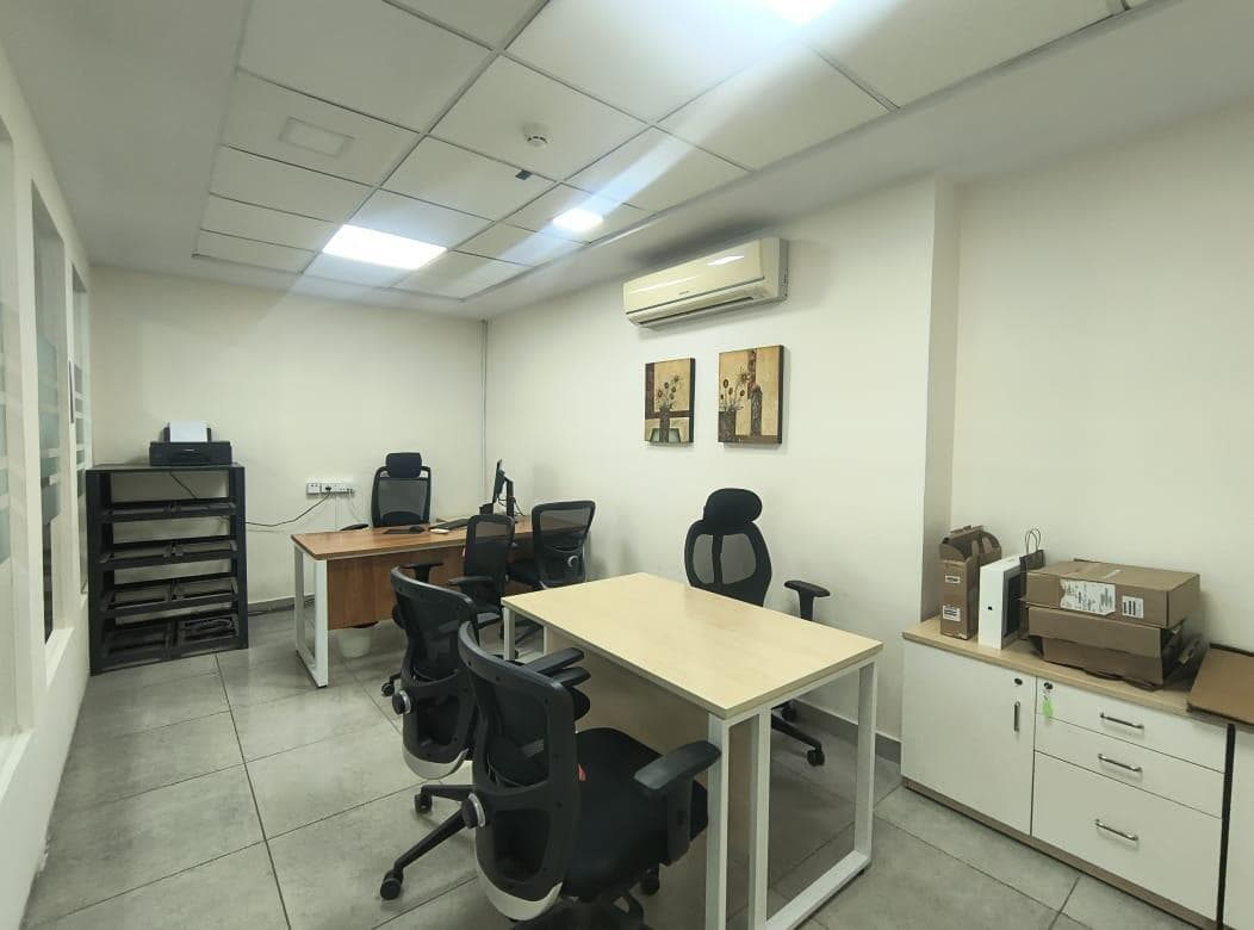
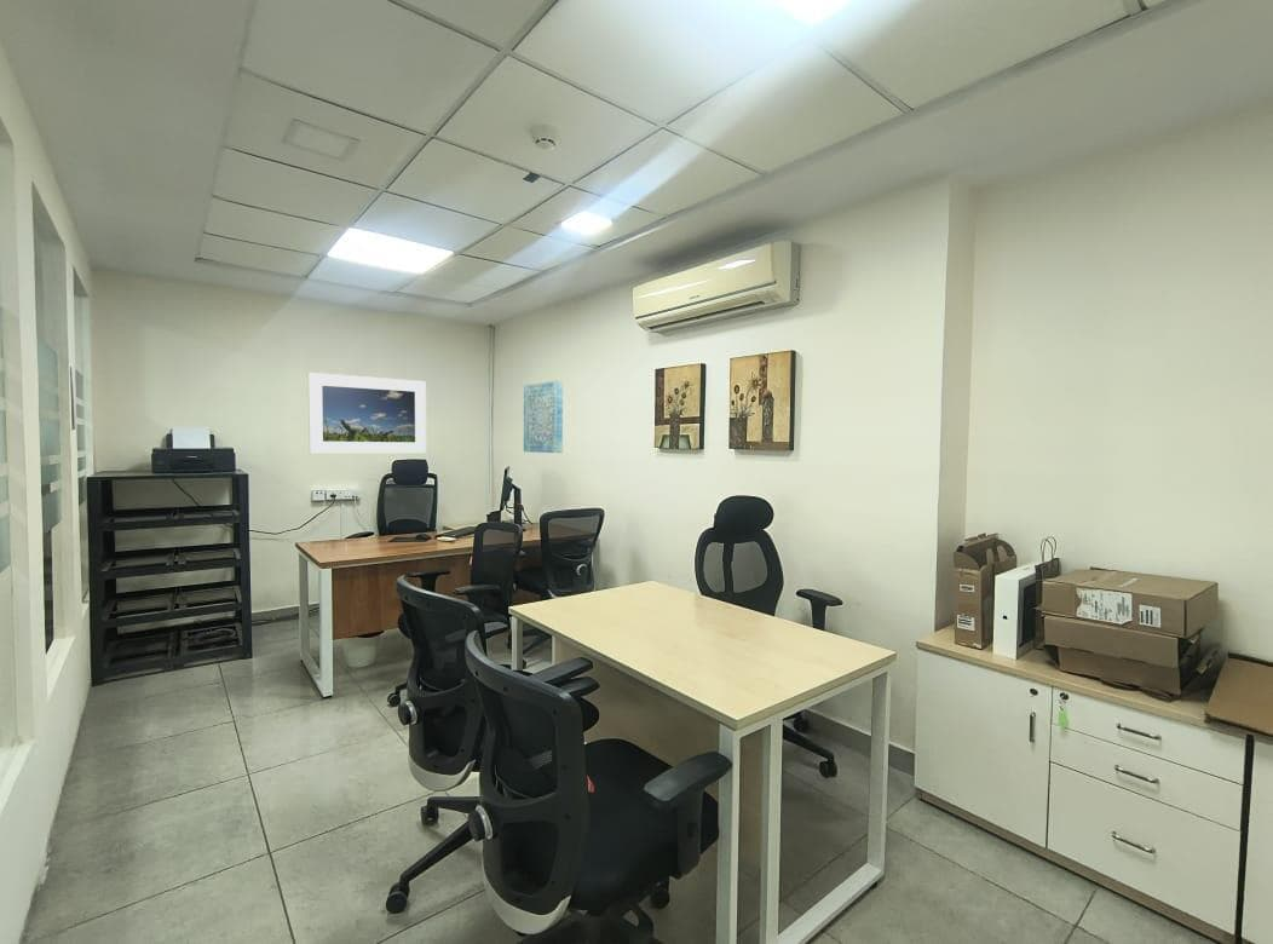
+ wall art [523,379,564,454]
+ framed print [307,372,427,454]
